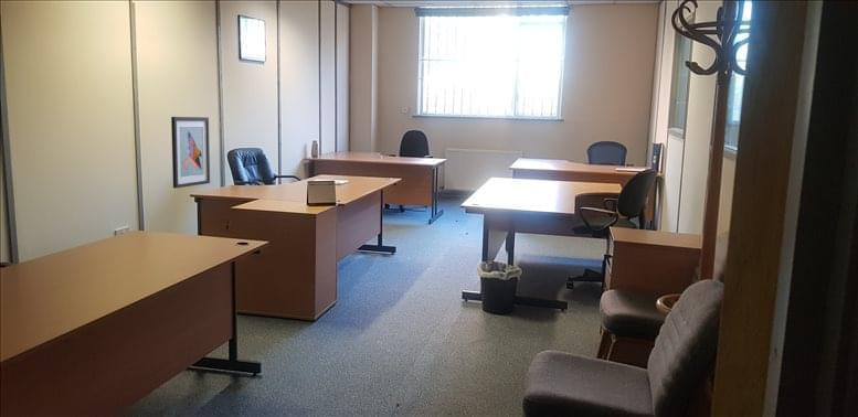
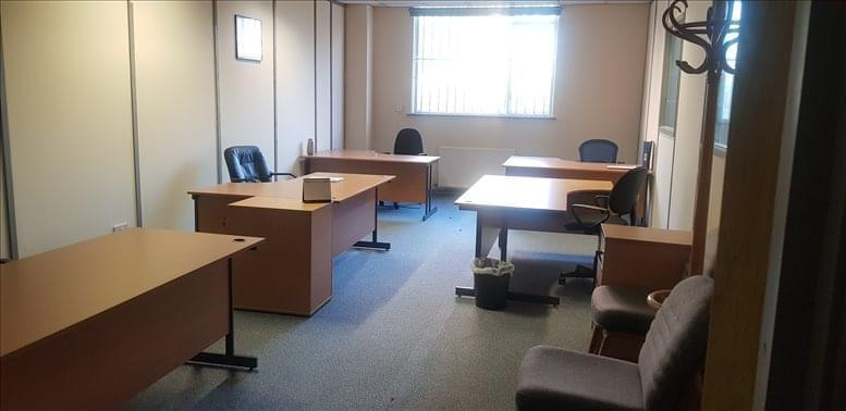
- wall art [170,116,211,190]
